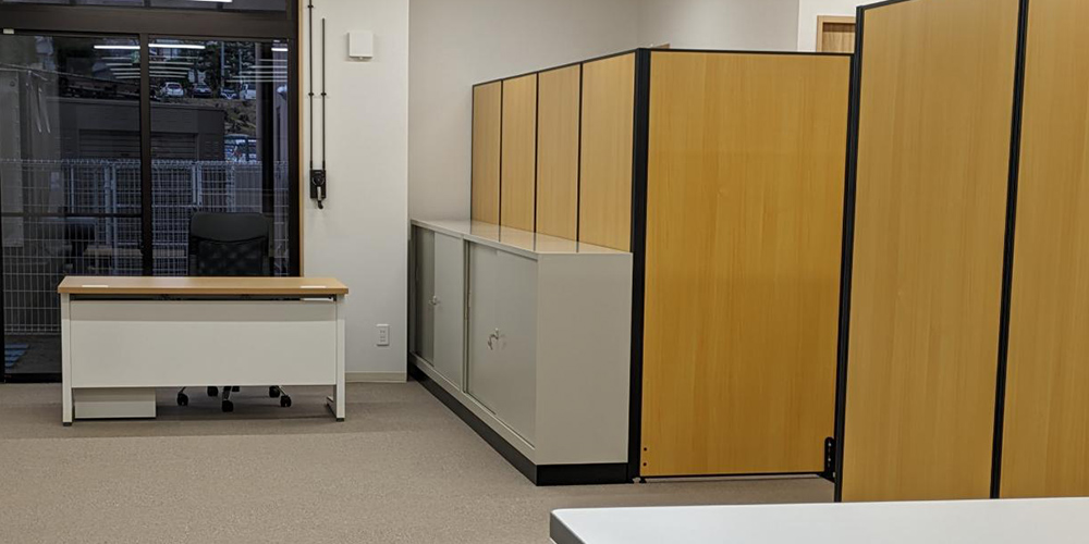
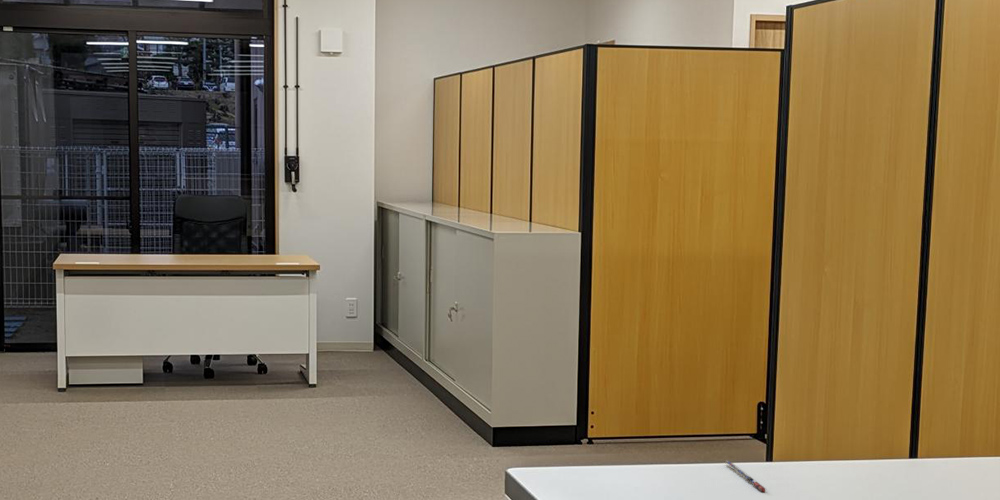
+ pen [725,459,767,493]
